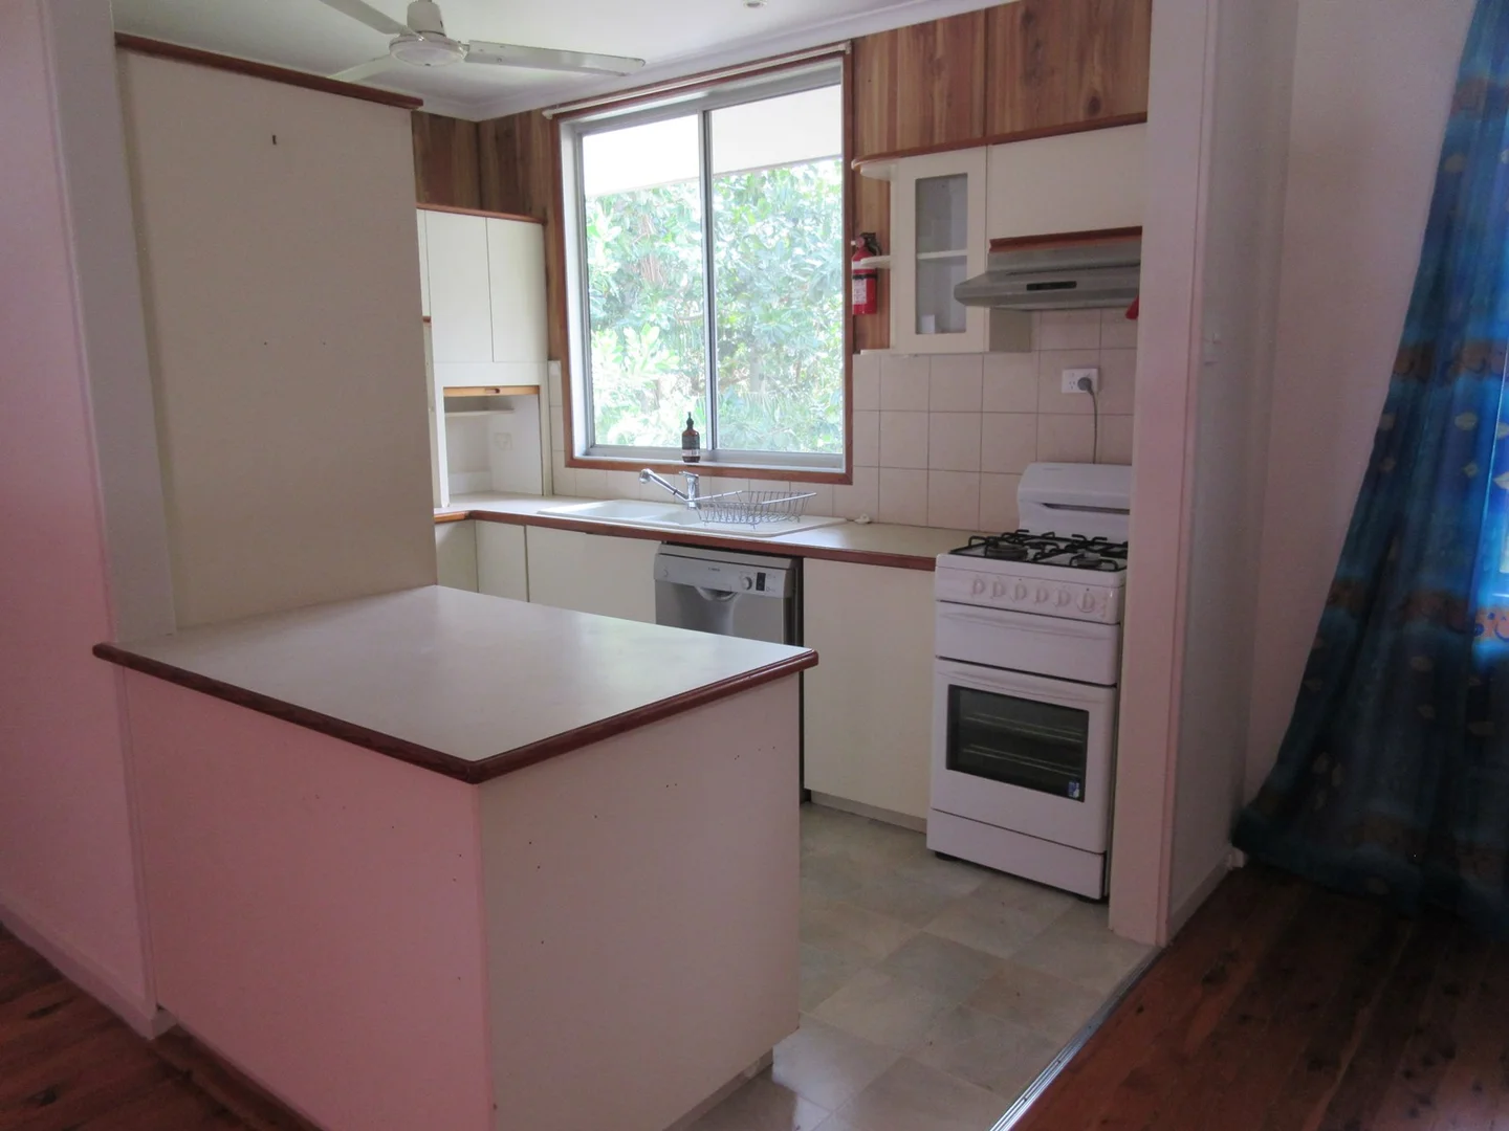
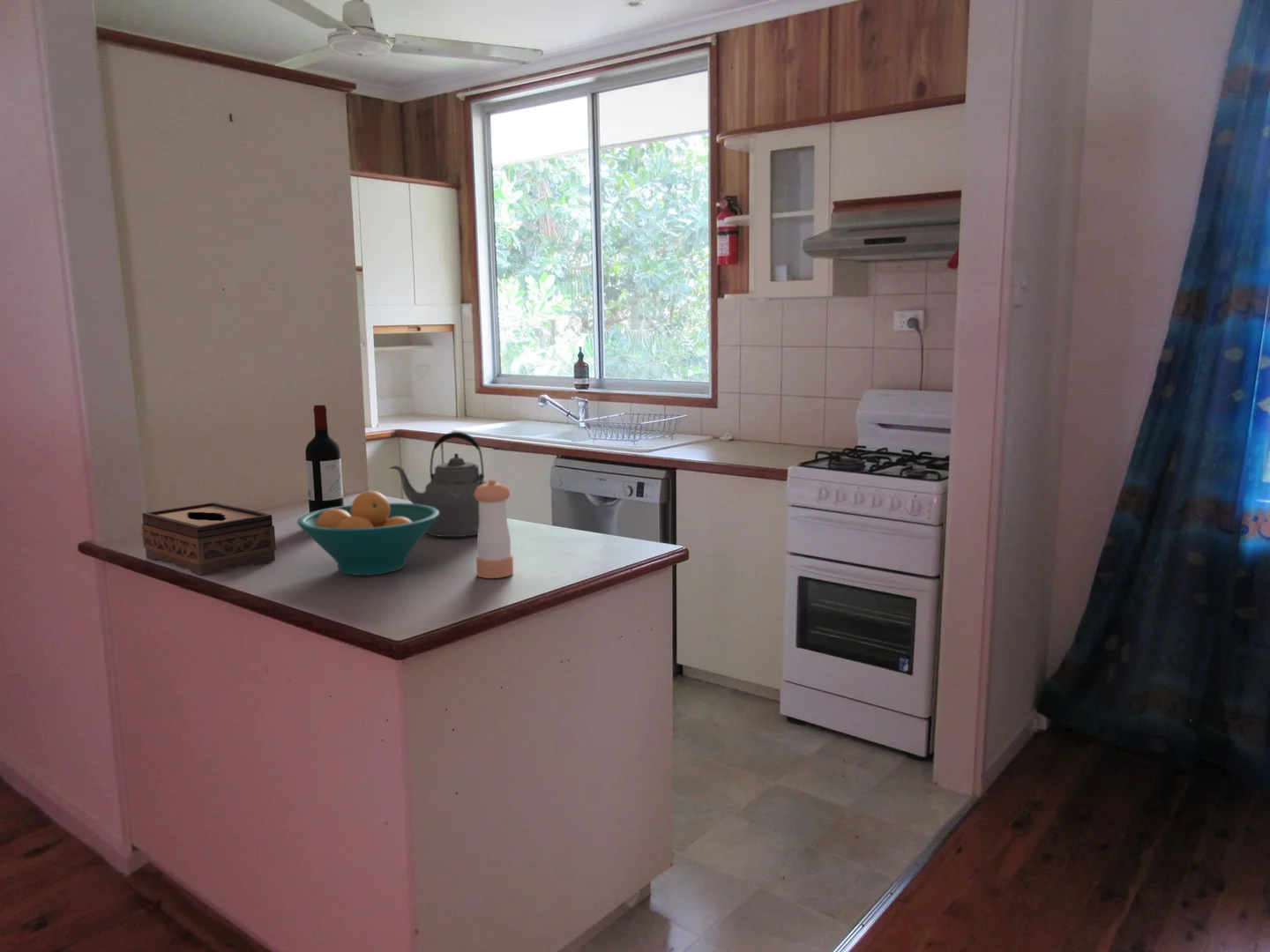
+ fruit bowl [296,490,439,576]
+ tissue box [141,502,277,577]
+ wine bottle [304,404,345,513]
+ pepper shaker [474,479,514,579]
+ kettle [389,431,488,538]
